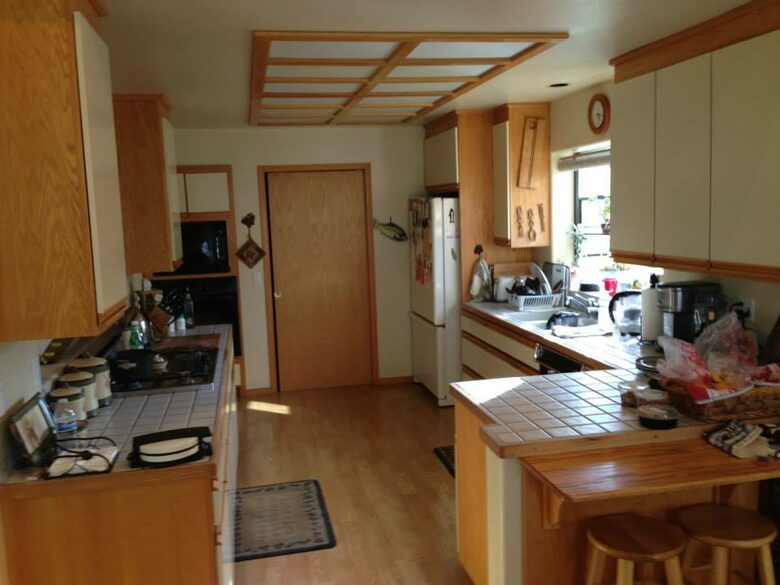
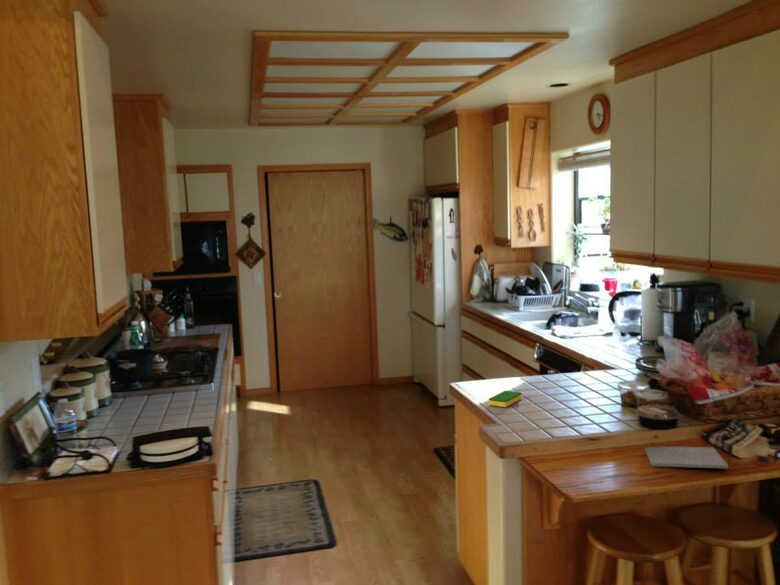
+ dish sponge [488,390,523,408]
+ notepad [643,445,729,470]
